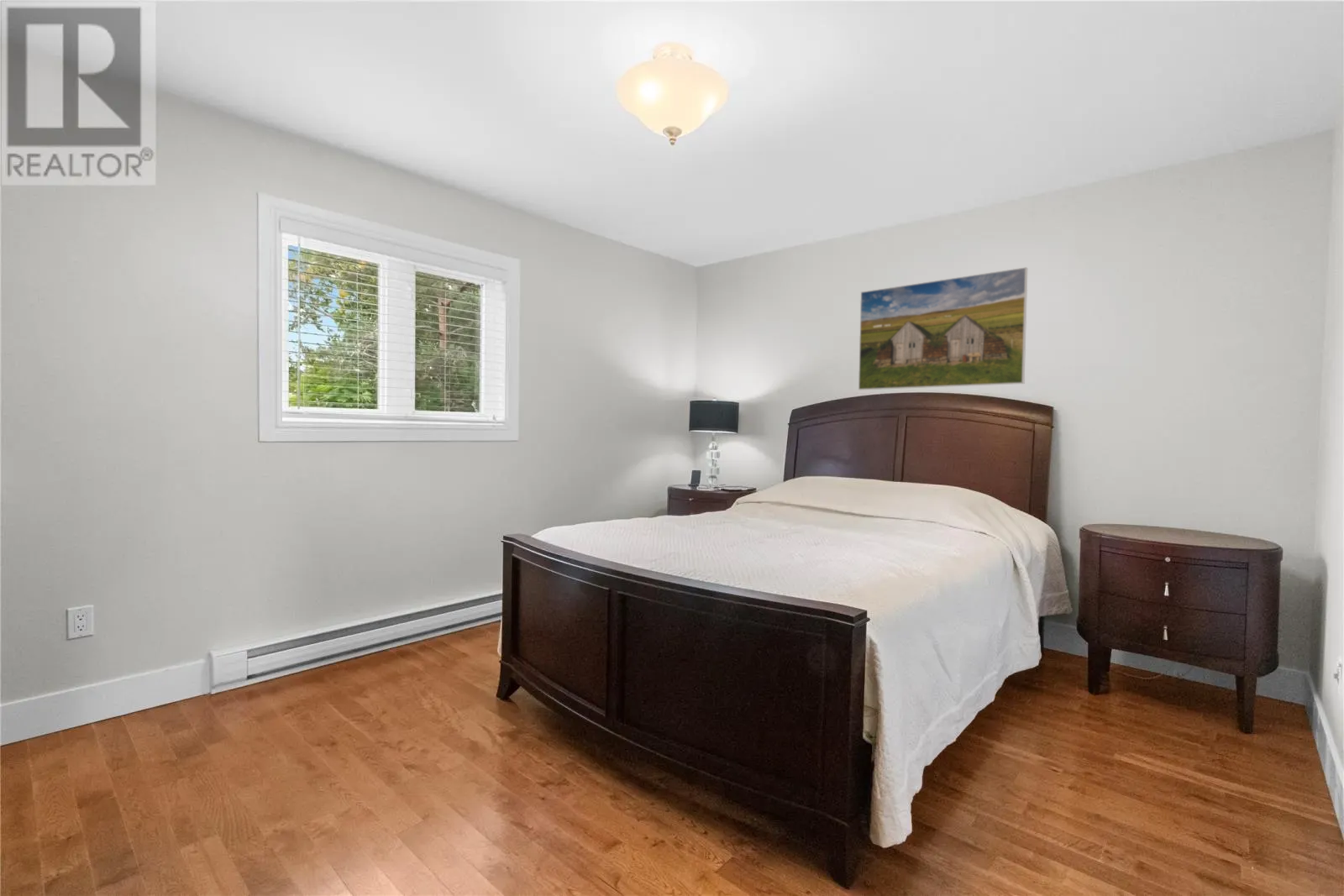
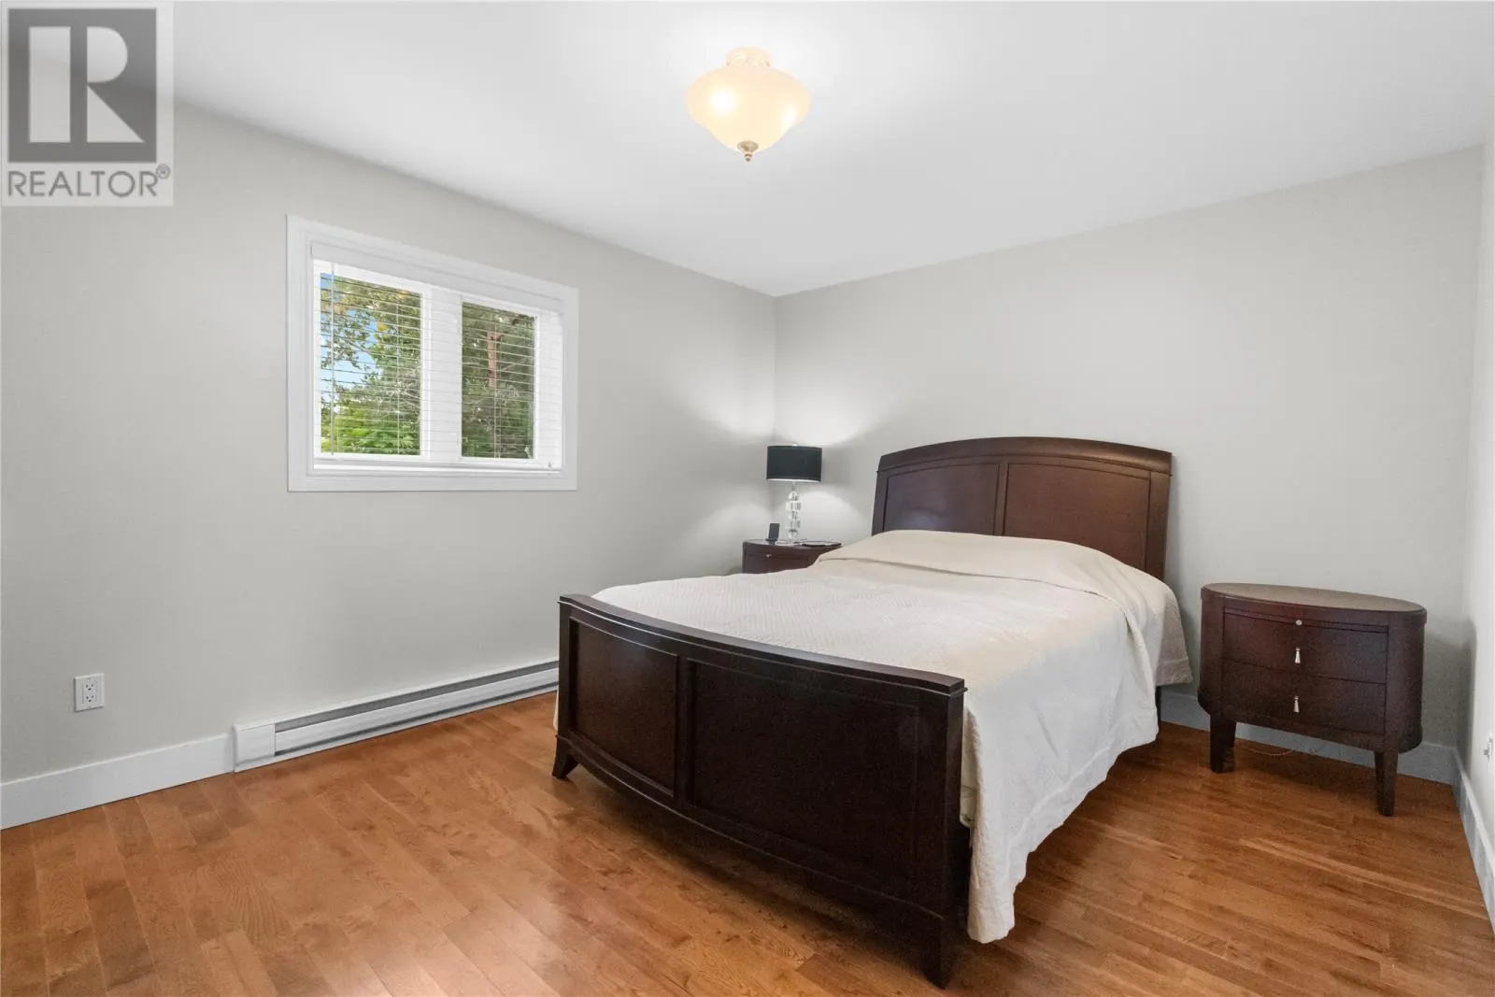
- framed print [858,266,1028,390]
